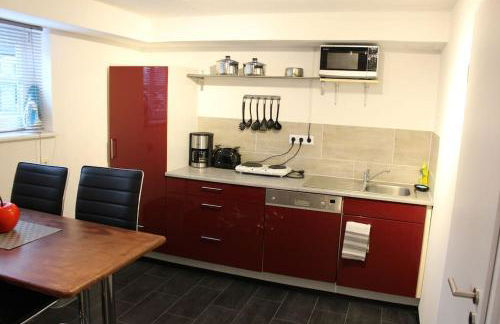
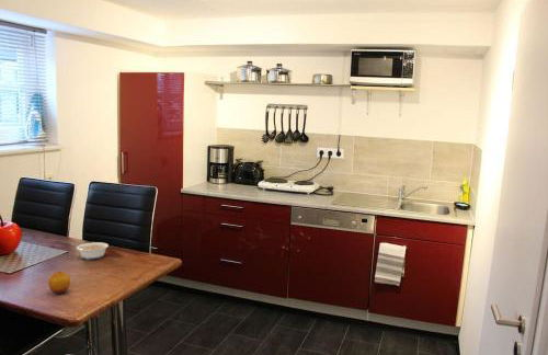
+ legume [70,241,110,261]
+ fruit [47,270,71,295]
